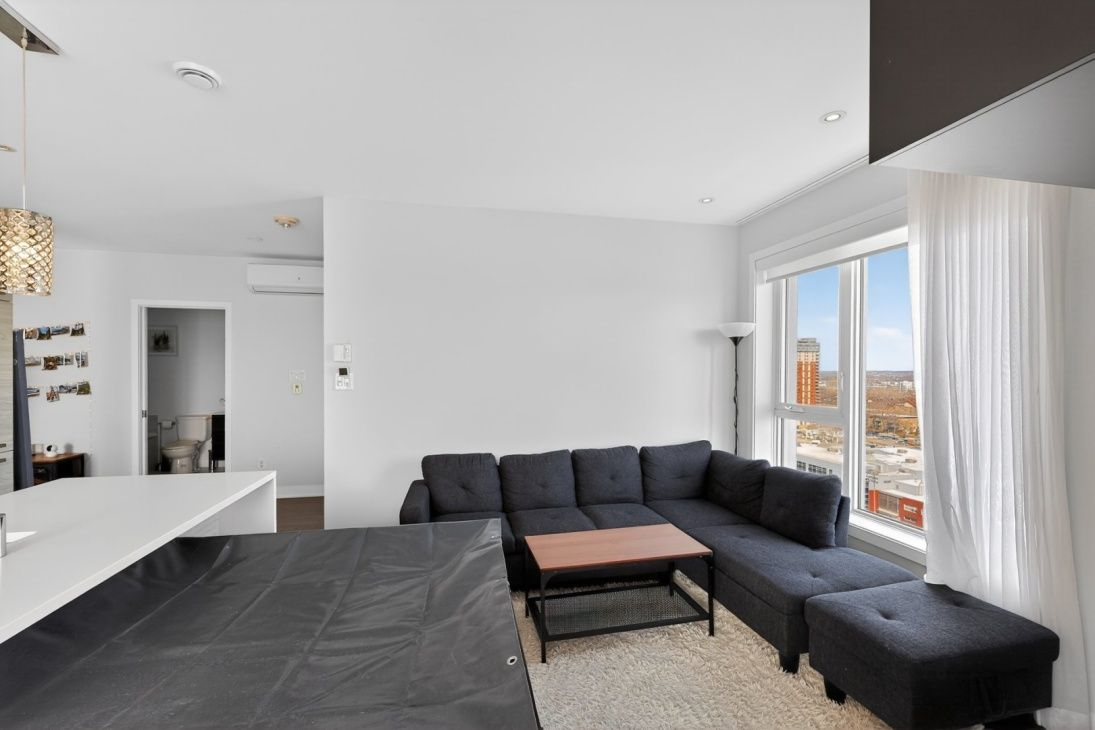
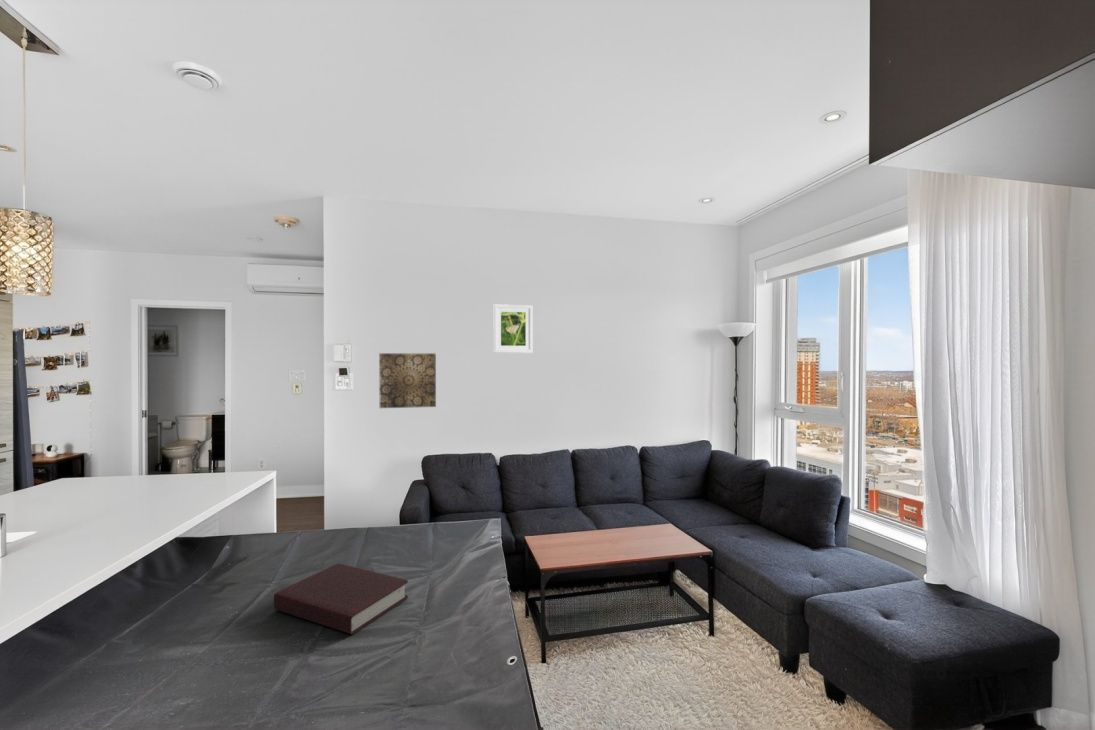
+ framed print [493,303,534,354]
+ book [273,563,409,635]
+ wall art [378,352,437,409]
